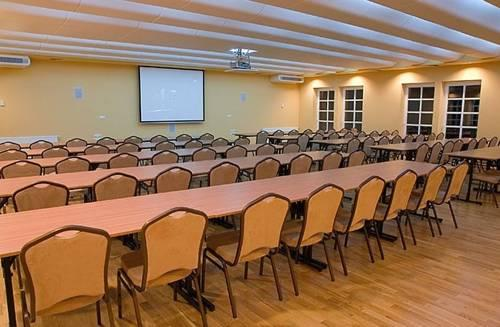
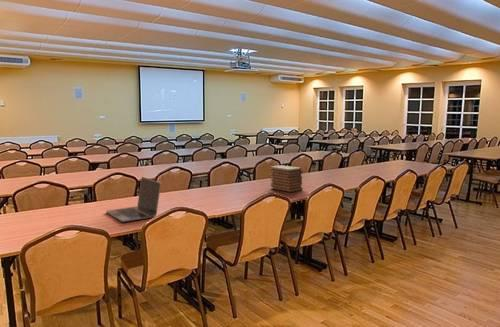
+ laptop [105,176,162,223]
+ book stack [269,164,304,193]
